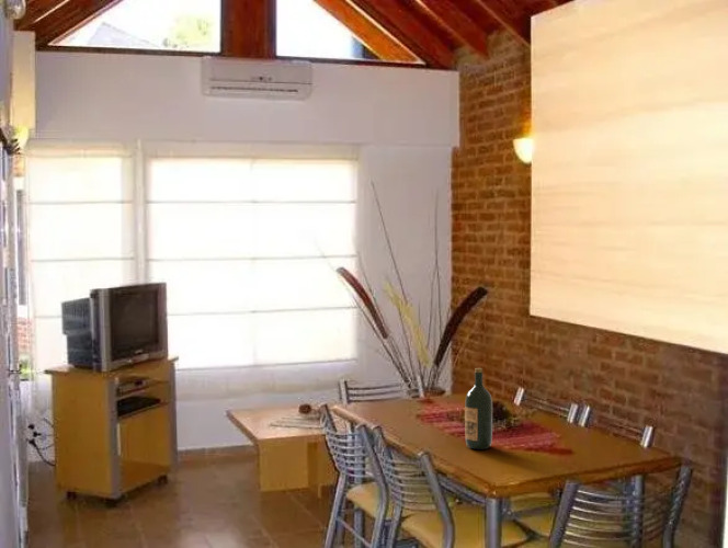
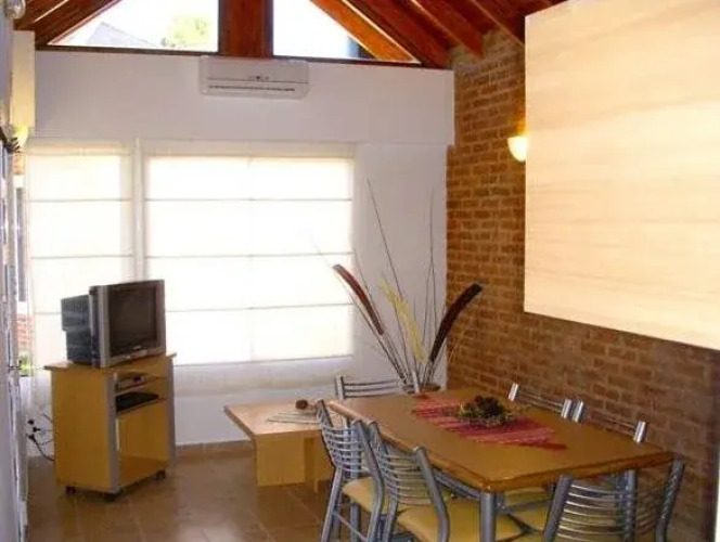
- wine bottle [464,367,493,450]
